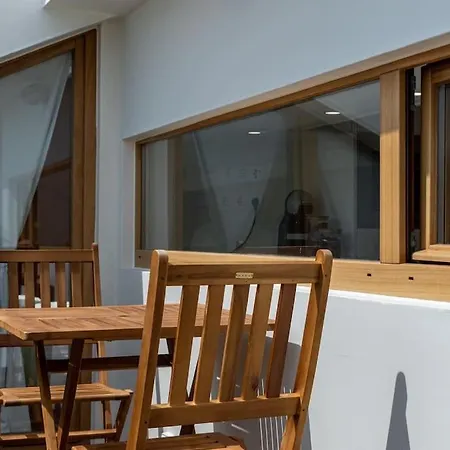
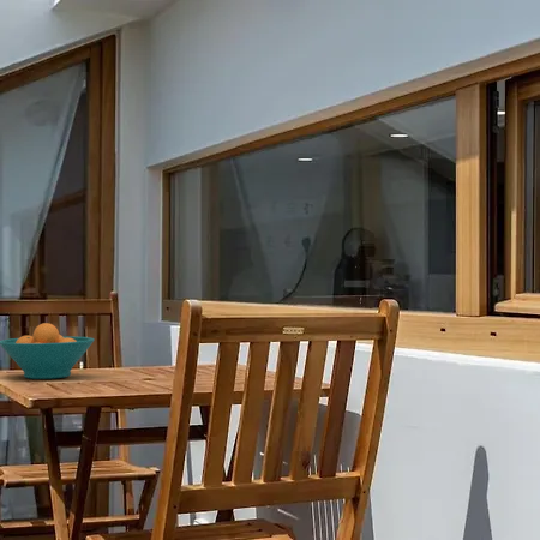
+ fruit bowl [0,322,96,380]
